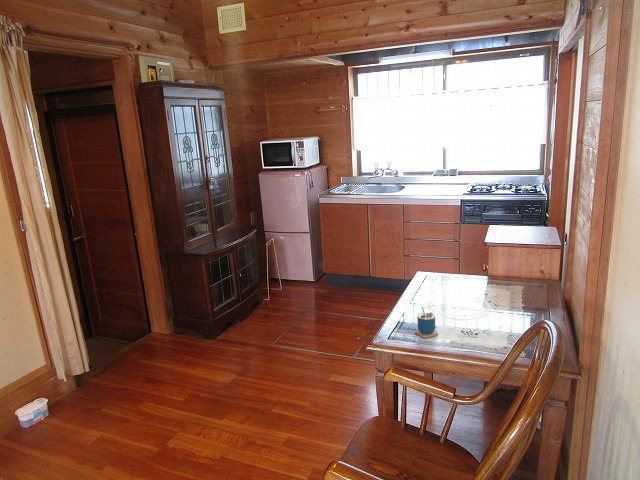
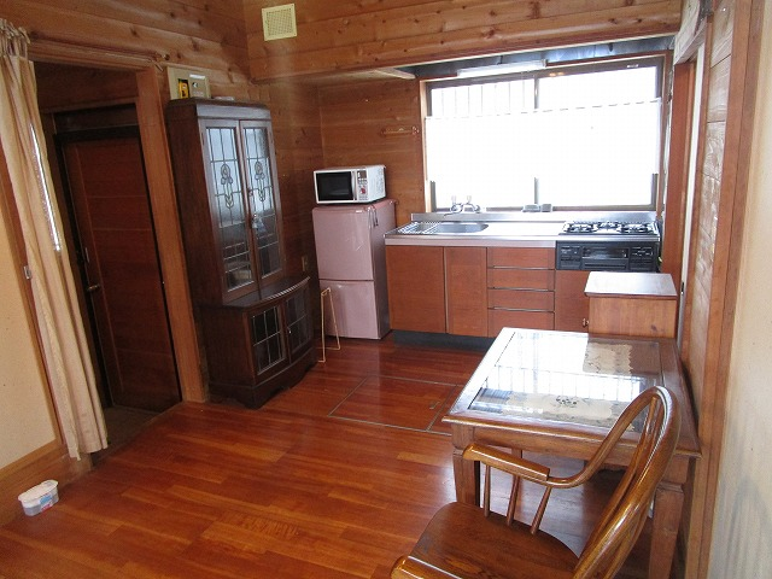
- plate [427,296,492,318]
- cup [414,306,439,339]
